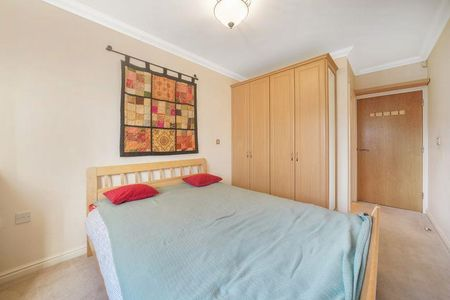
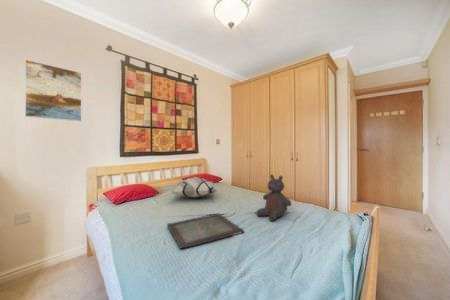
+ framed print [24,58,83,122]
+ teddy bear [255,173,292,222]
+ decorative pillow [171,176,218,198]
+ serving tray [166,212,245,250]
